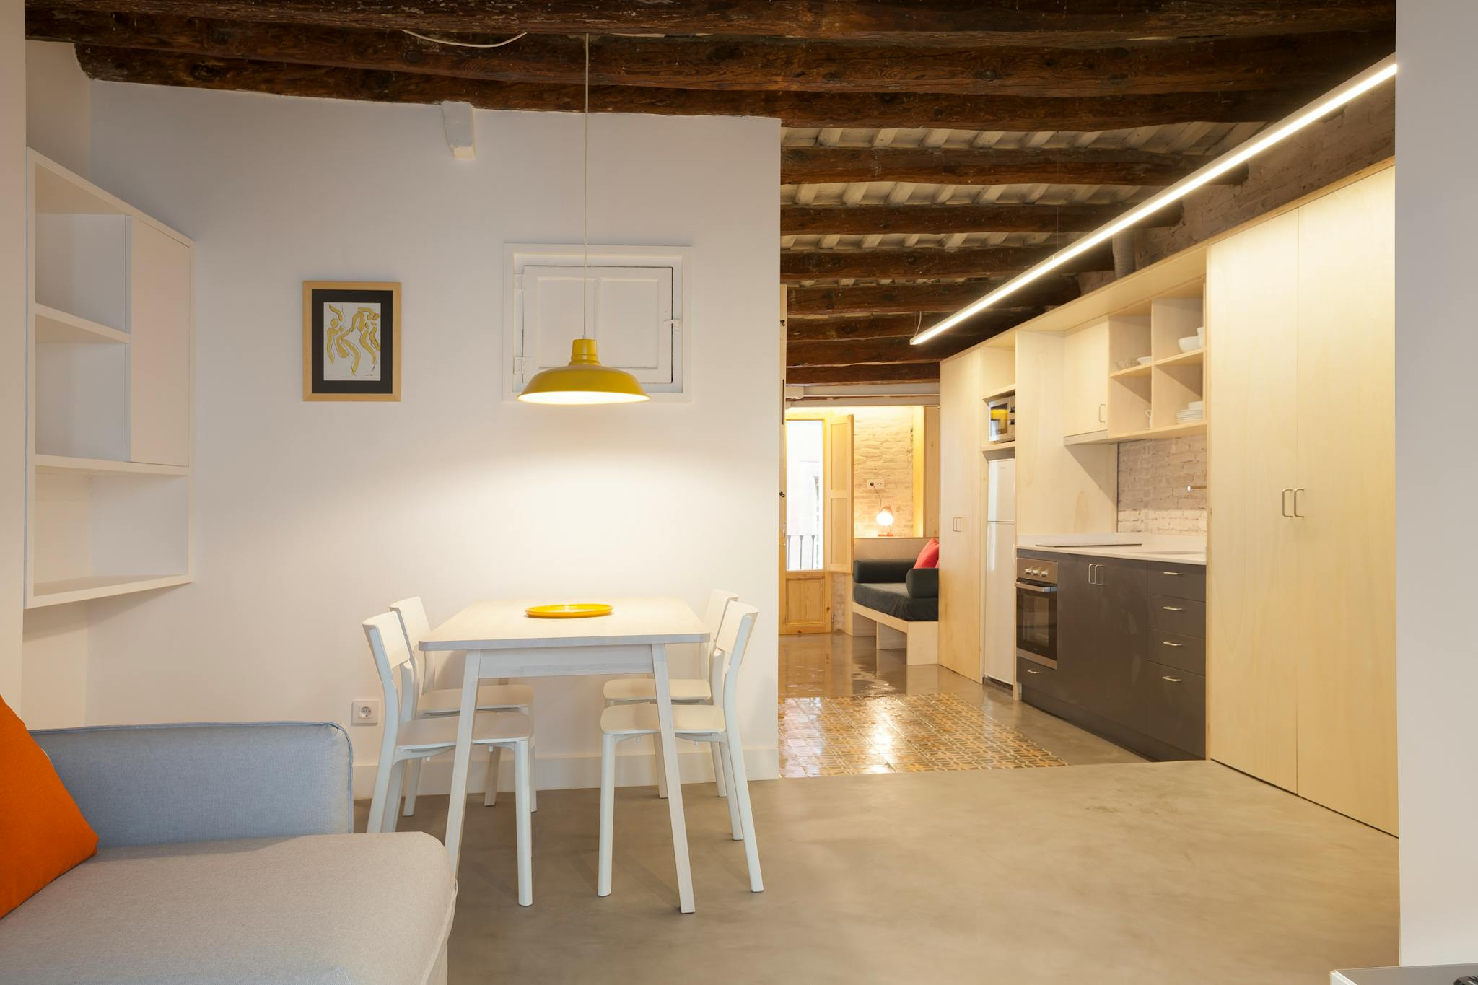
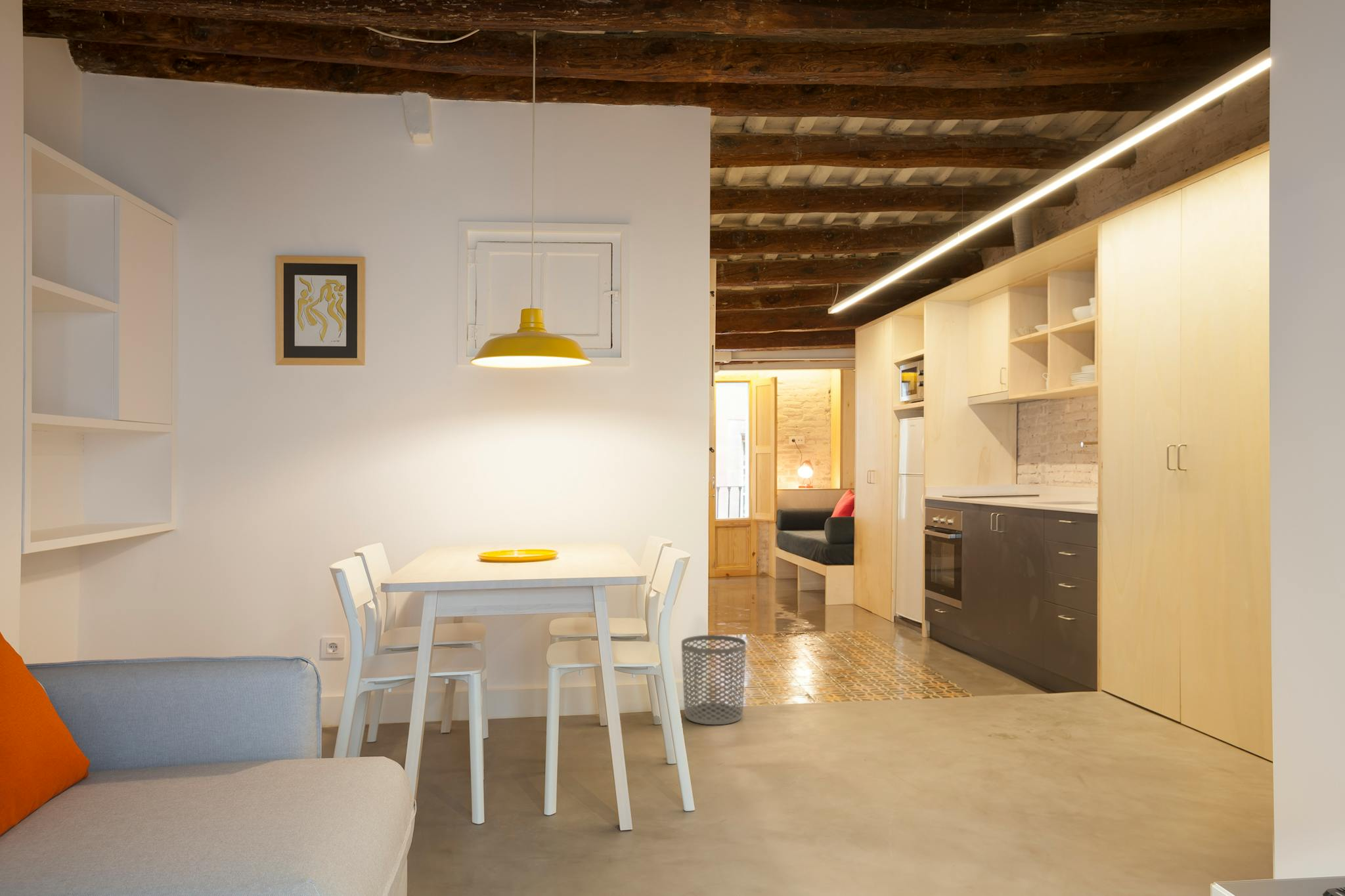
+ waste bin [681,634,747,725]
